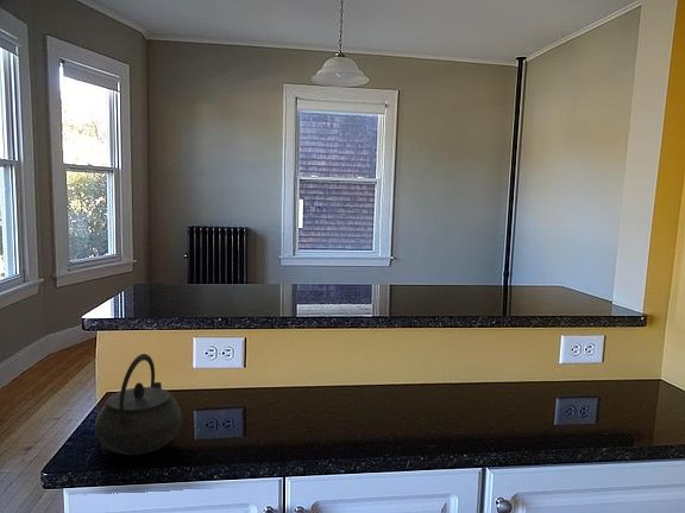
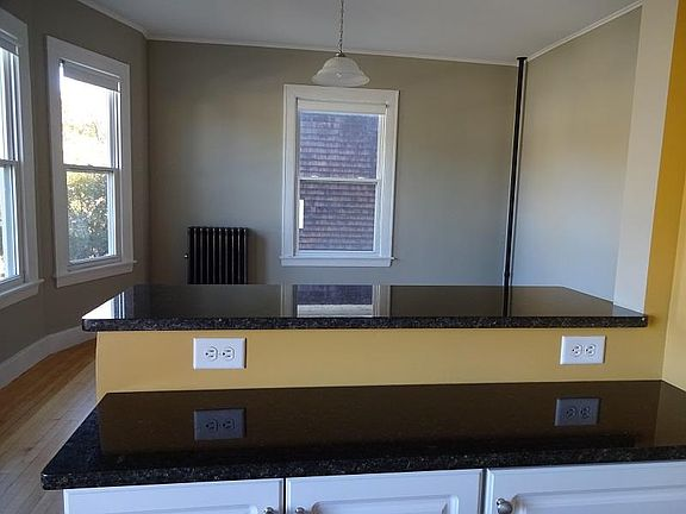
- kettle [94,353,183,456]
